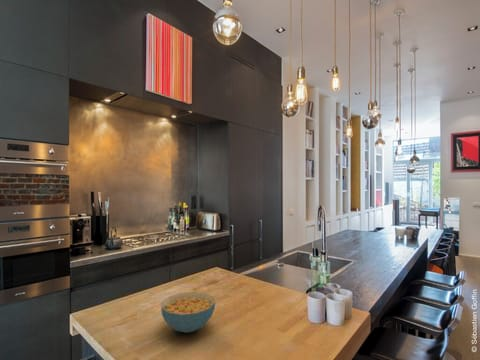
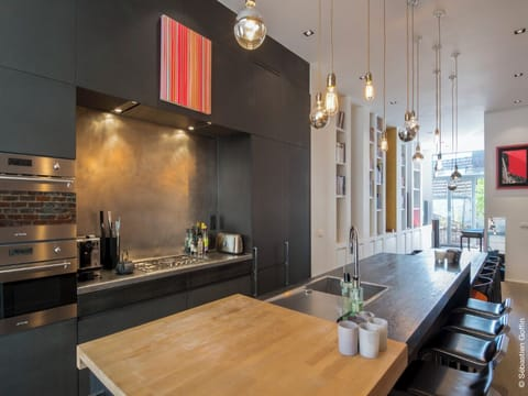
- cereal bowl [160,291,216,334]
